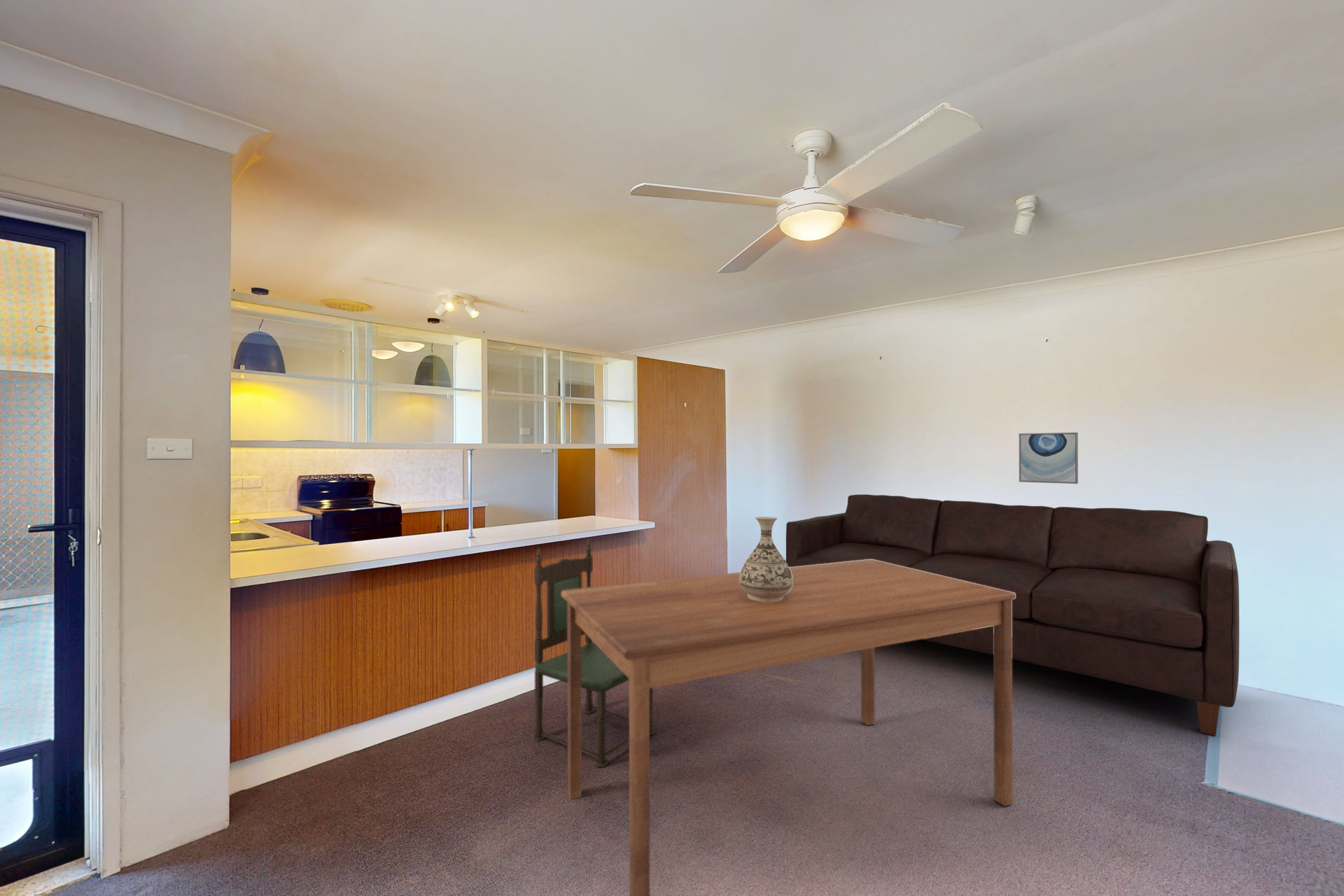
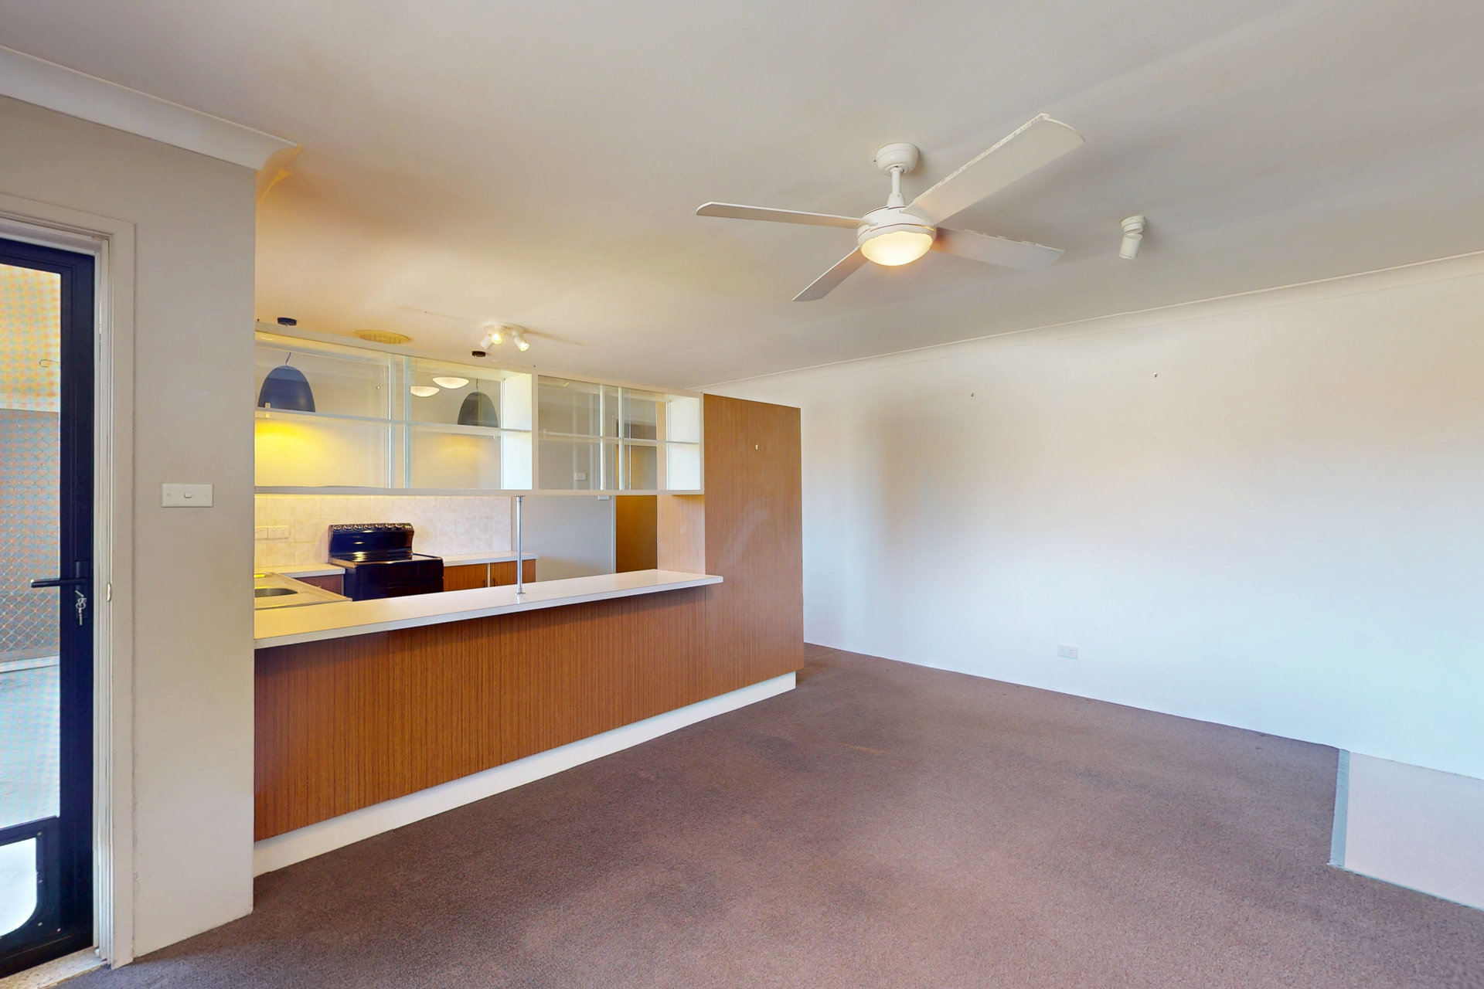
- sofa [785,493,1240,736]
- wall art [1018,432,1079,484]
- vase [740,516,792,602]
- dining table [561,559,1016,896]
- dining chair [533,538,655,768]
